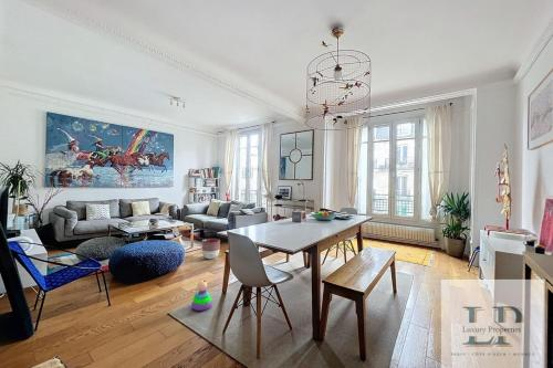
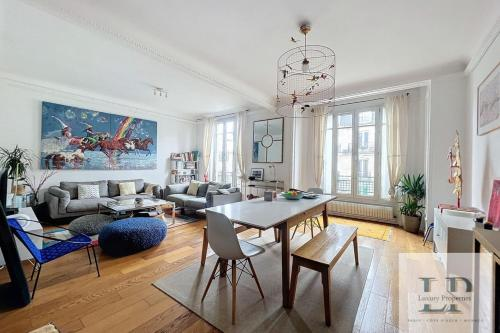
- planter [201,238,221,260]
- stacking toy [190,280,213,312]
